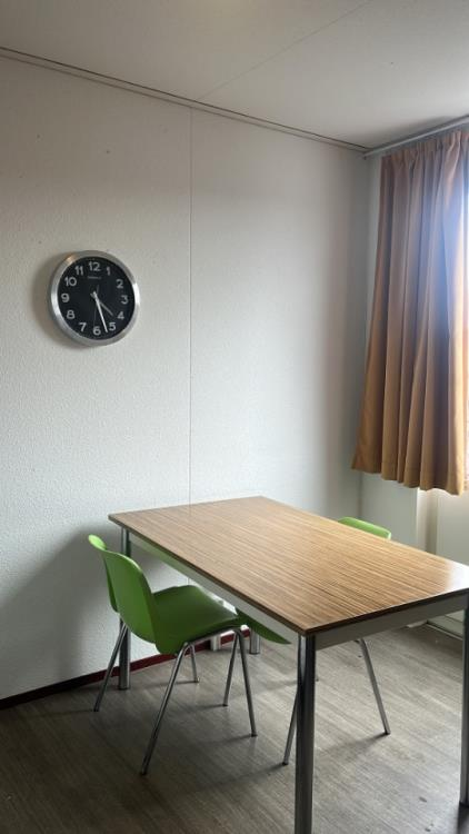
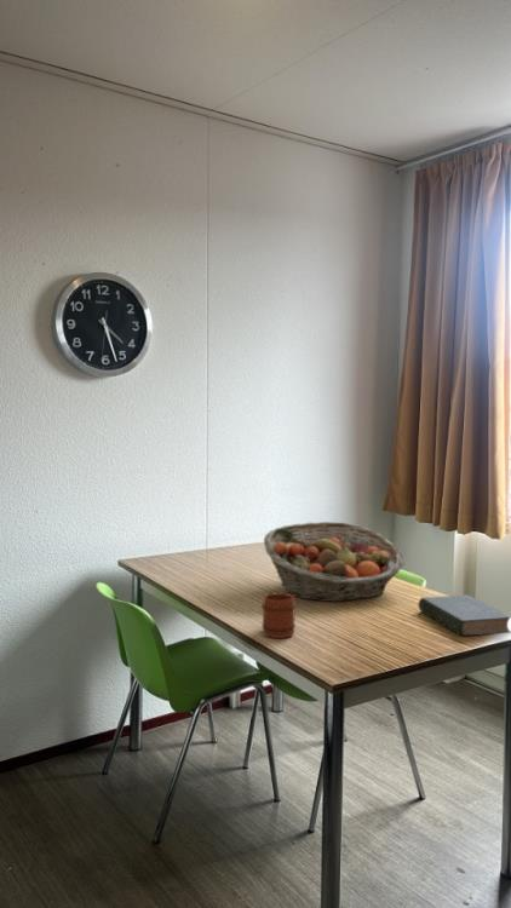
+ book [417,593,511,637]
+ mug [260,592,297,639]
+ fruit basket [263,521,406,603]
